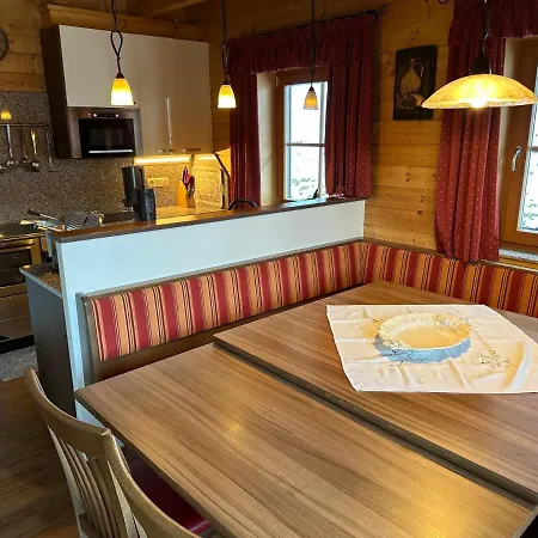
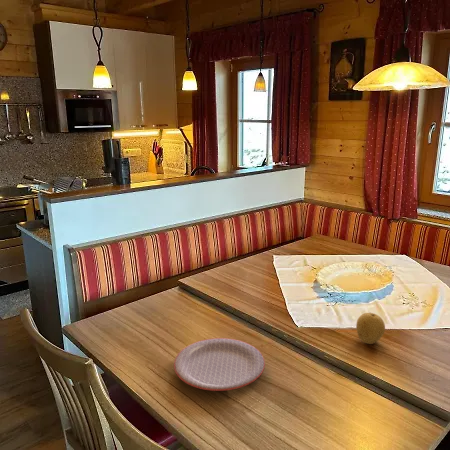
+ plate [173,337,266,392]
+ fruit [355,312,386,345]
